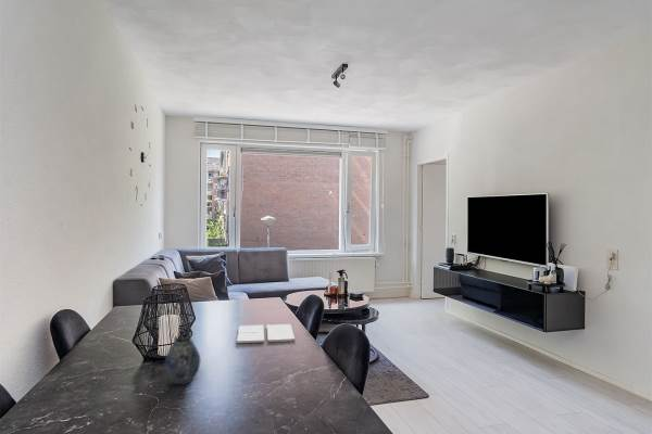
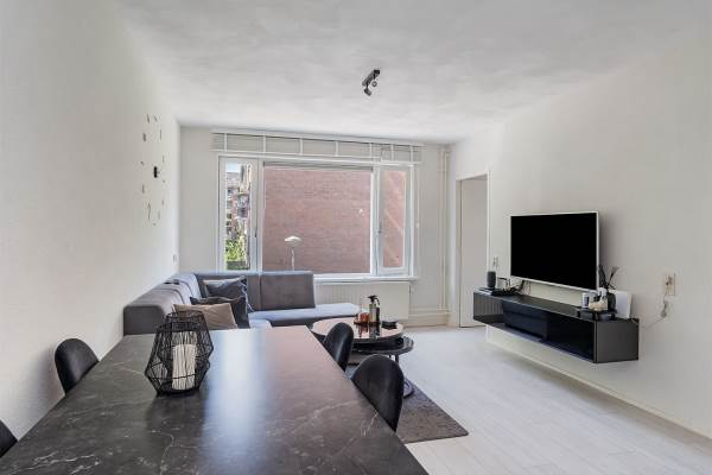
- drink coaster [236,323,296,344]
- teapot [164,335,201,385]
